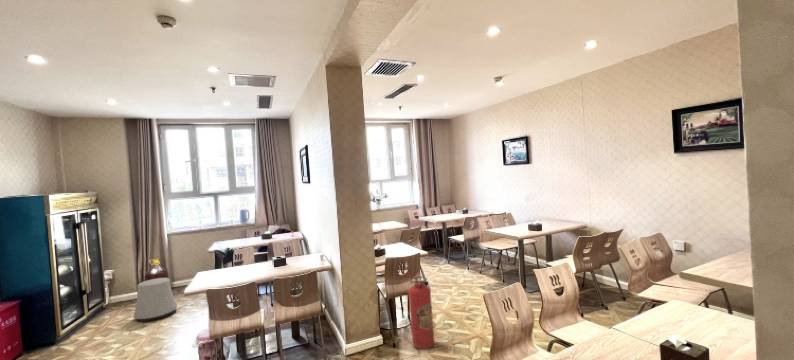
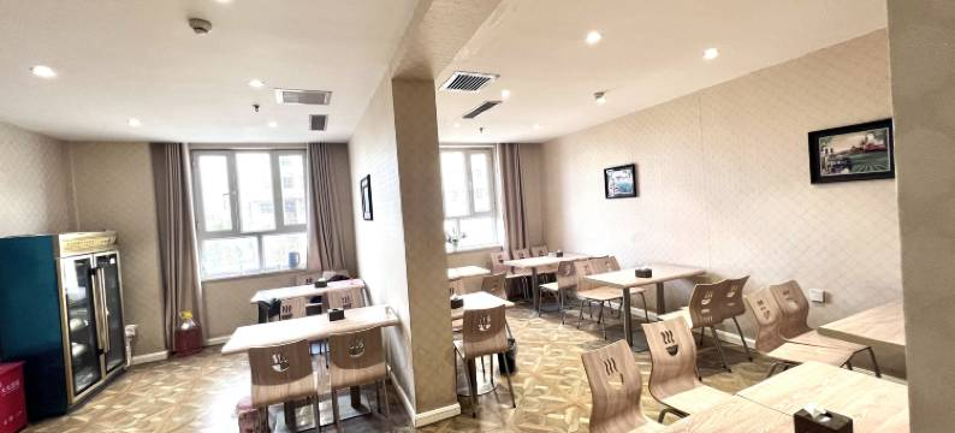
- fire extinguisher [407,275,435,350]
- stool [133,277,178,323]
